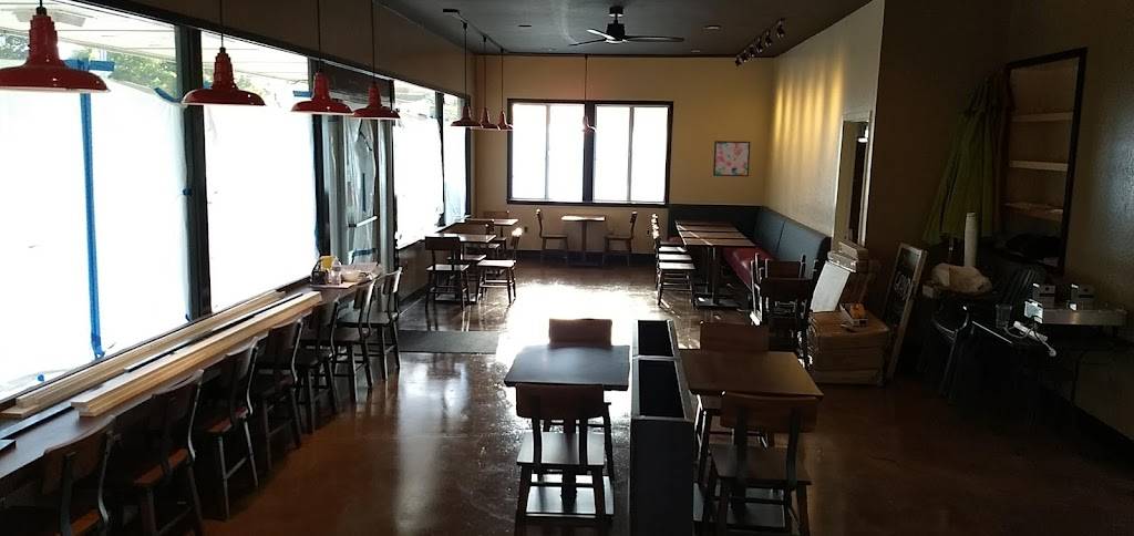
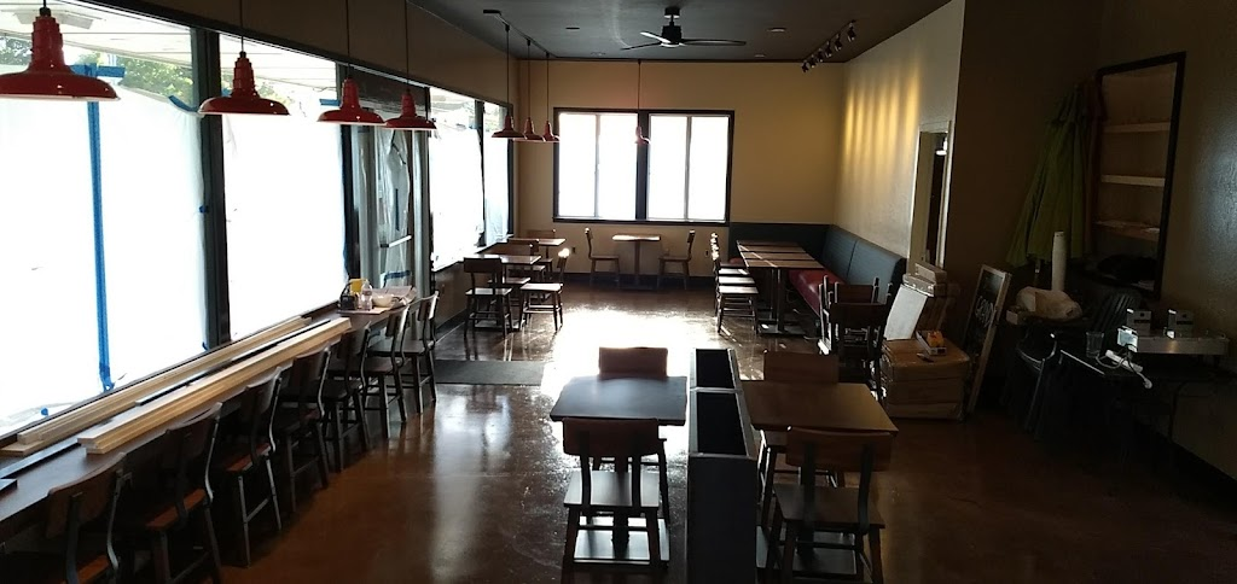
- wall art [712,140,751,177]
